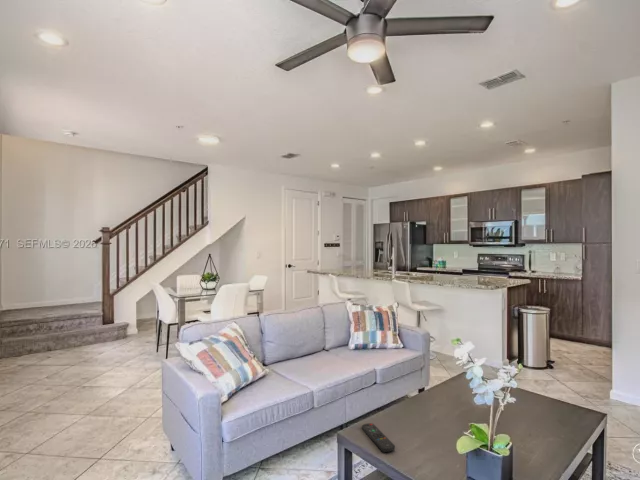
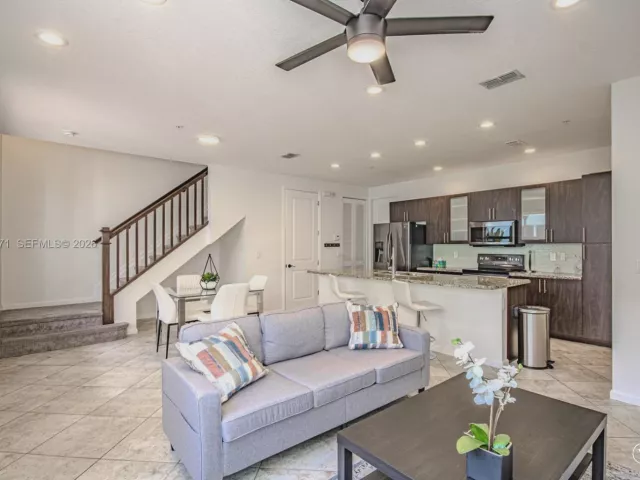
- remote control [361,422,396,453]
